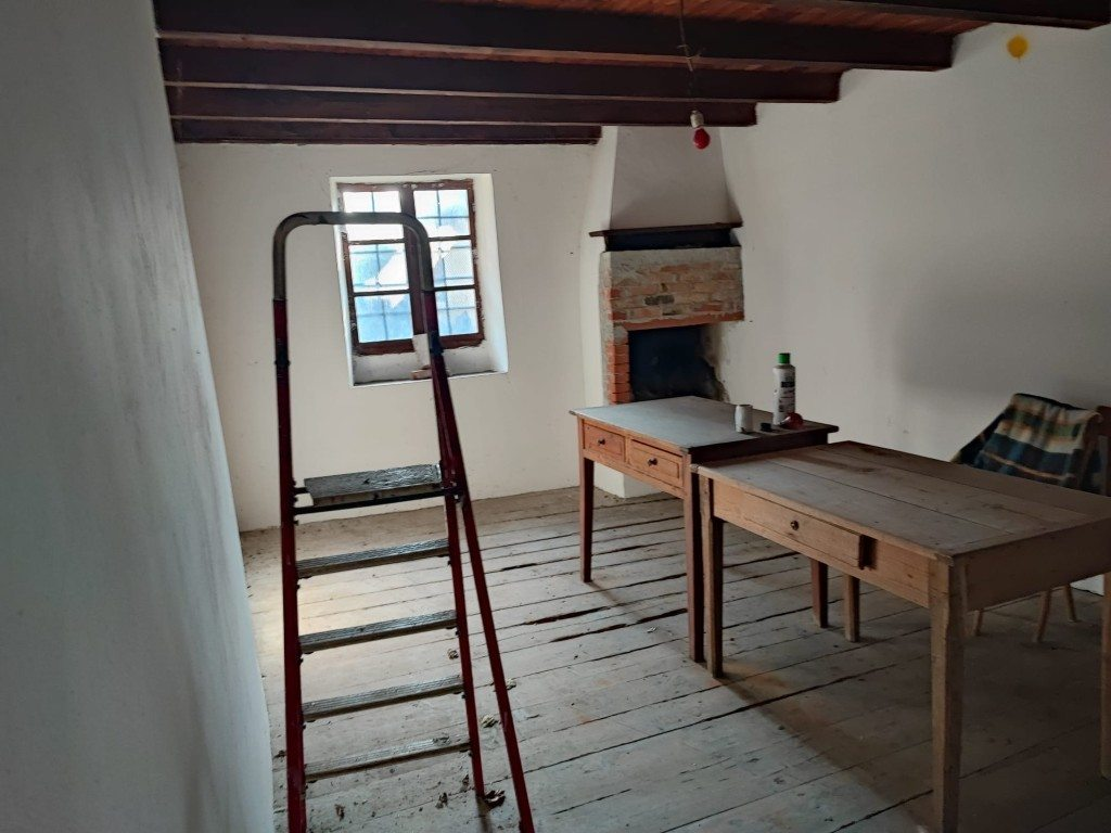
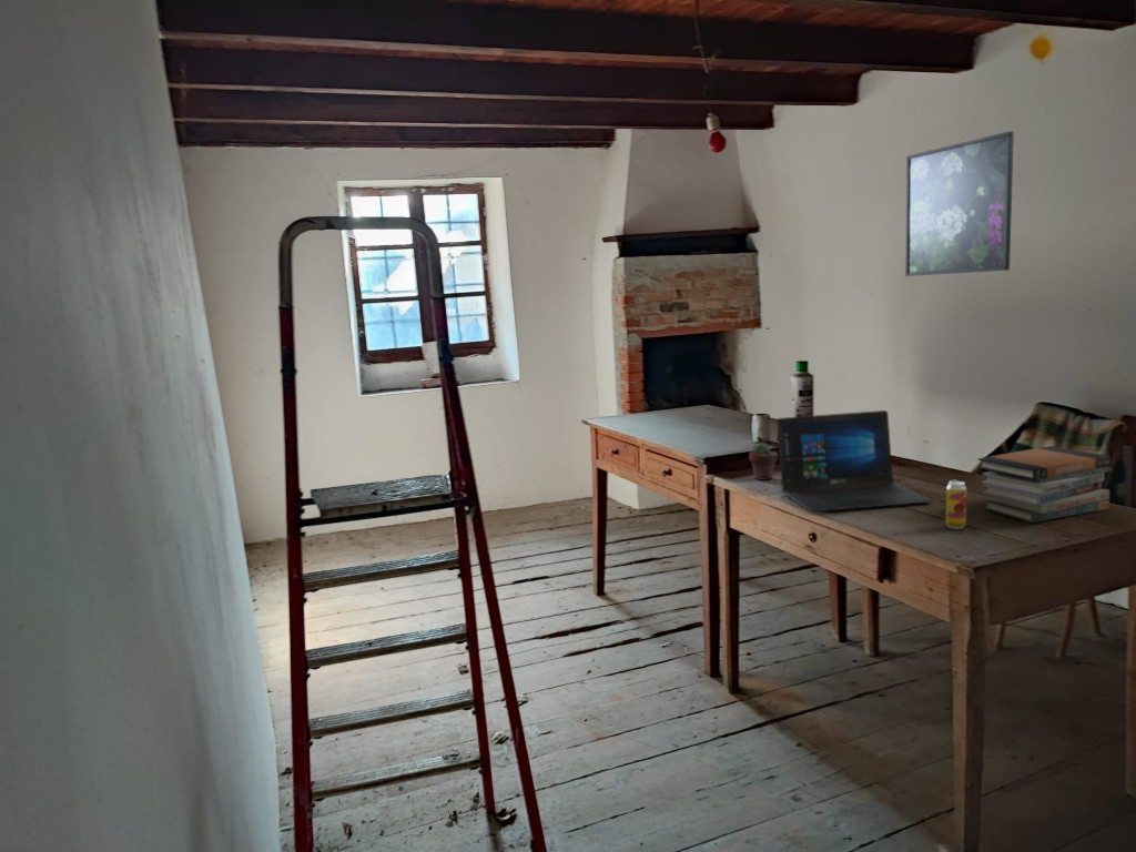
+ book stack [976,445,1114,524]
+ potted succulent [749,442,779,481]
+ beverage can [944,479,968,530]
+ laptop [775,409,933,513]
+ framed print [904,130,1015,277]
